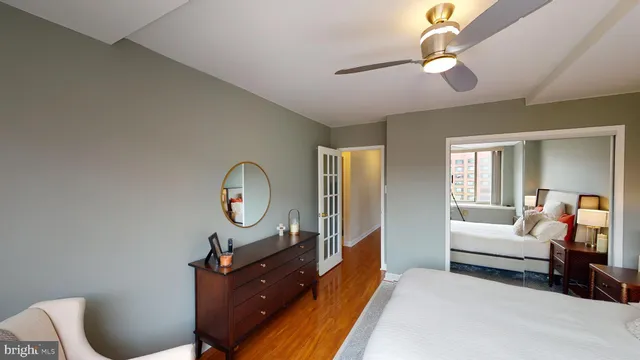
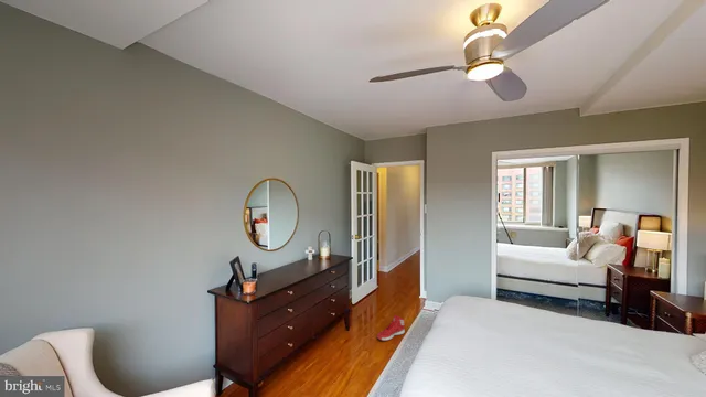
+ sneaker [376,314,406,342]
